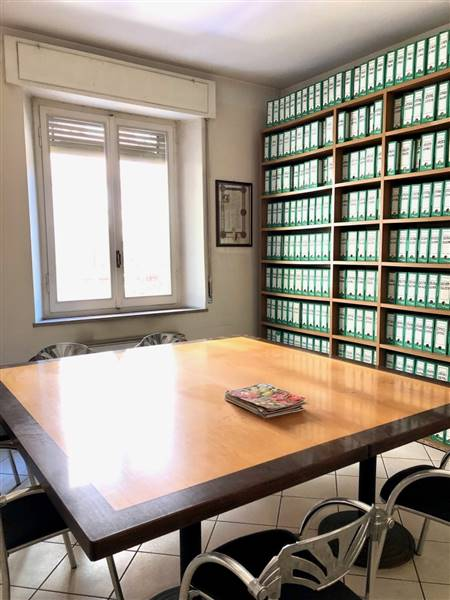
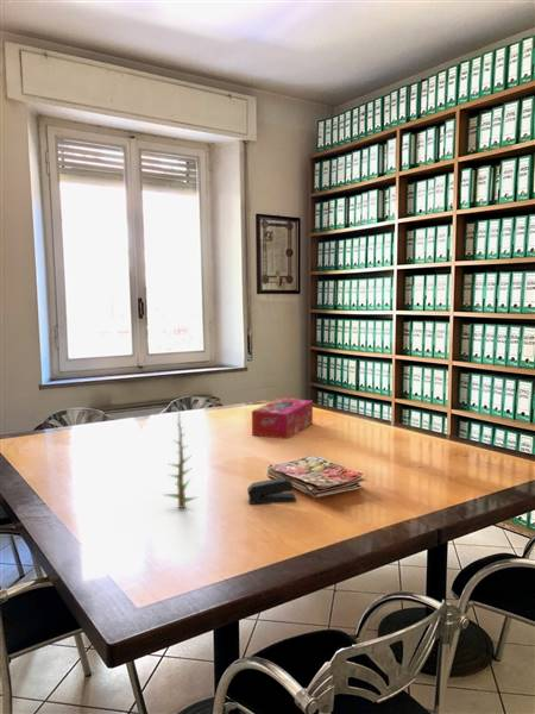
+ plant [160,396,197,509]
+ tissue box [251,396,314,440]
+ stapler [246,476,297,505]
